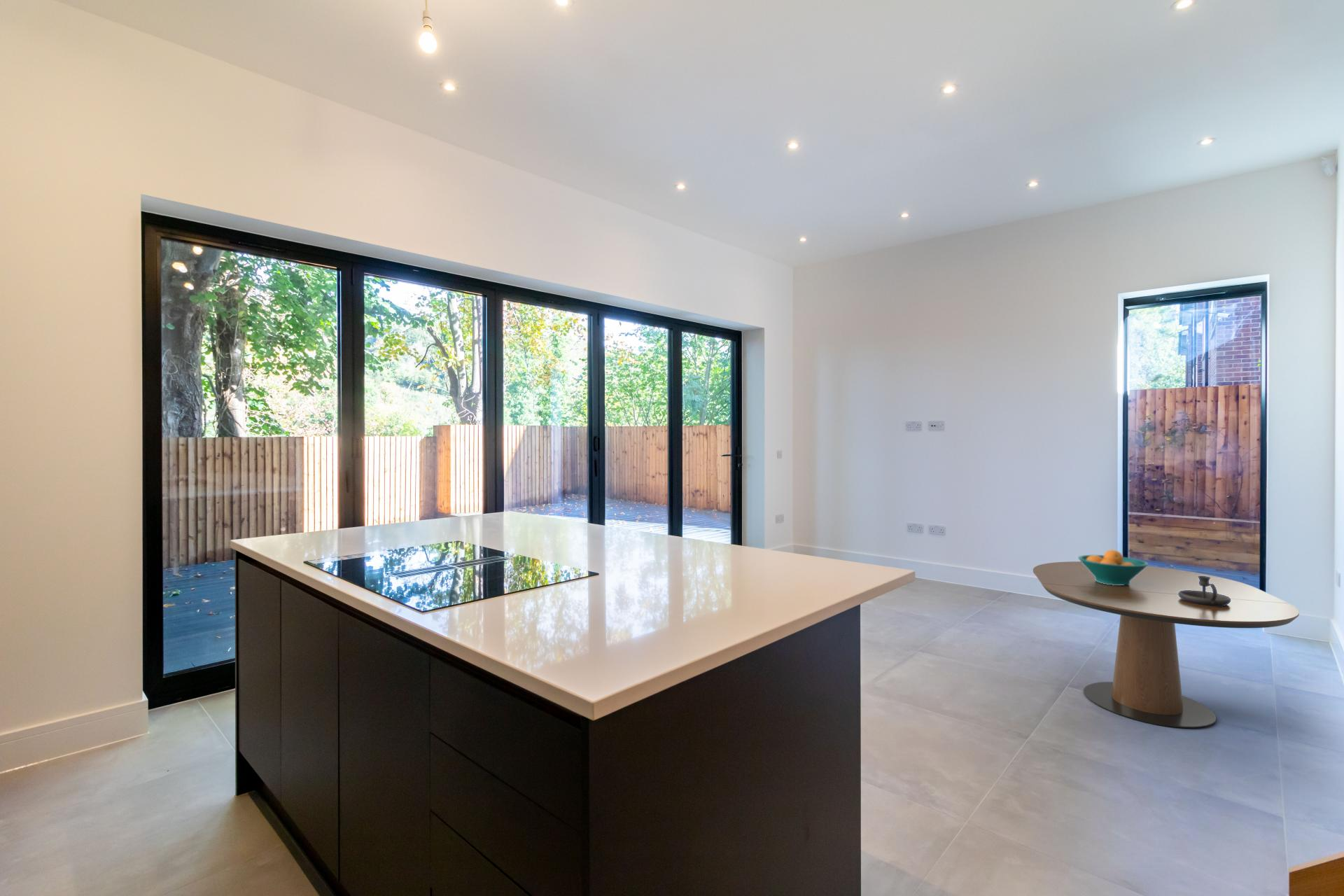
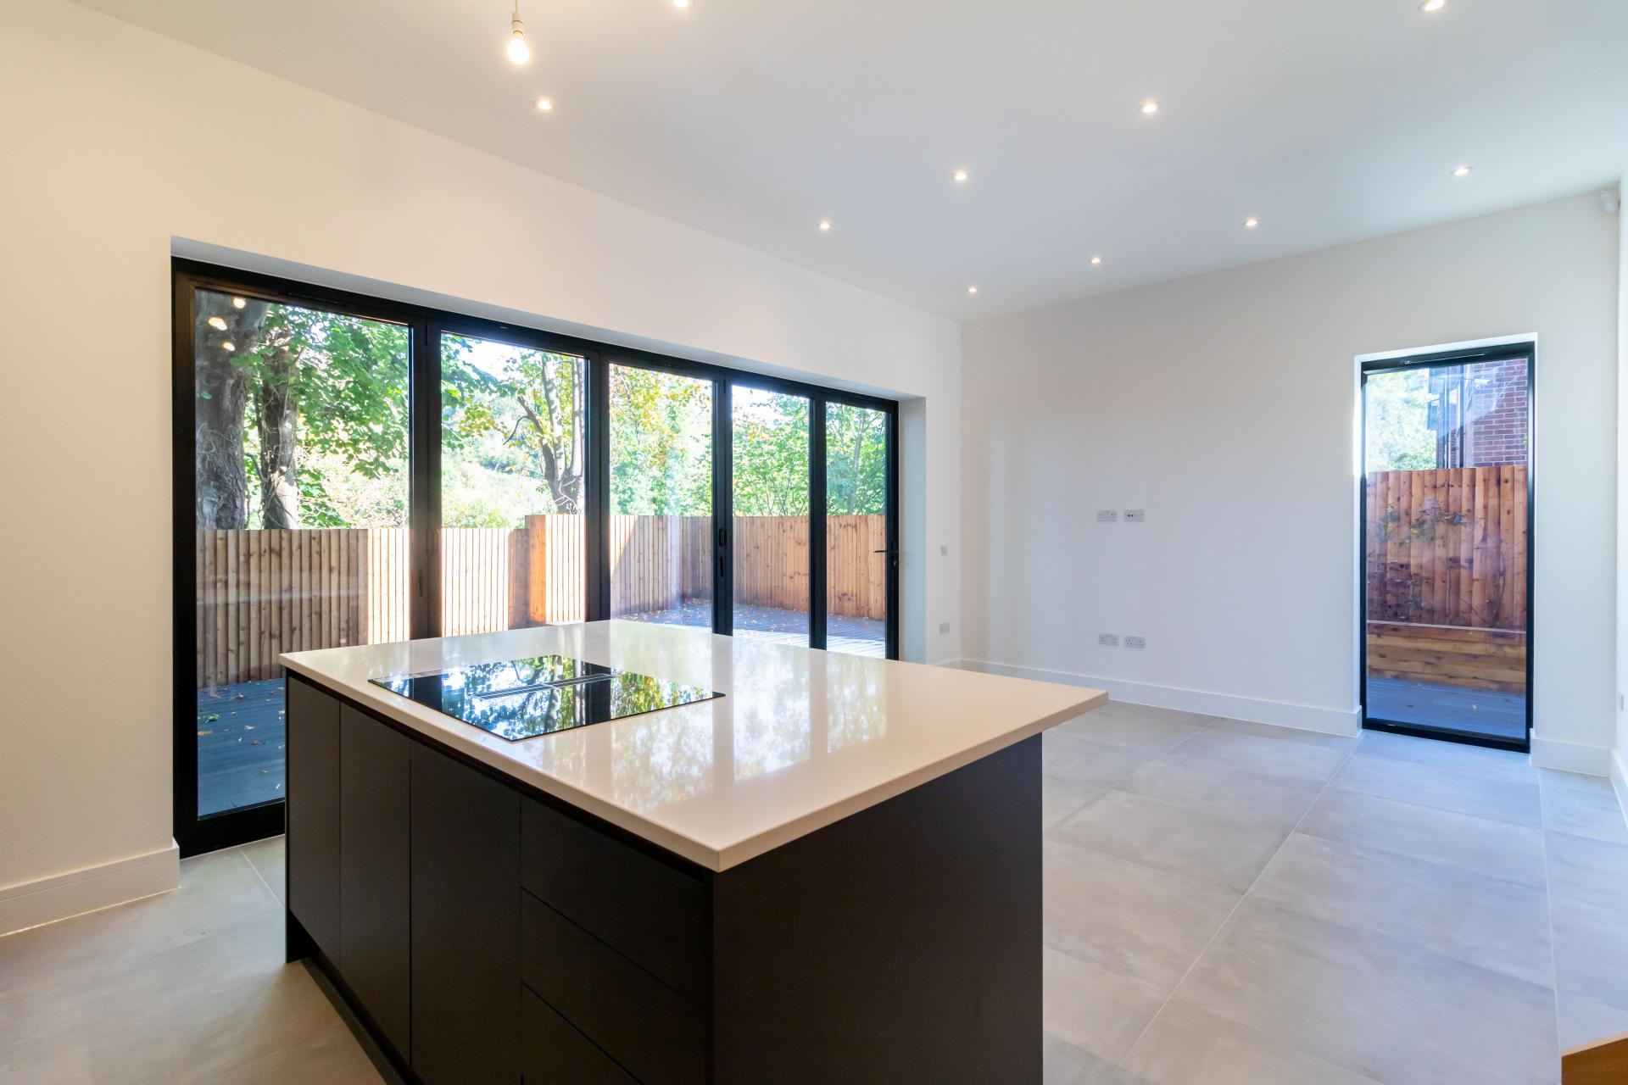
- dining table [1033,561,1300,729]
- fruit bowl [1077,549,1149,585]
- candlestick [1179,576,1231,606]
